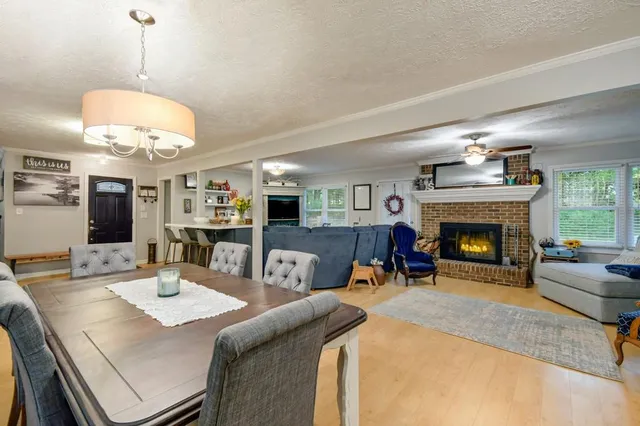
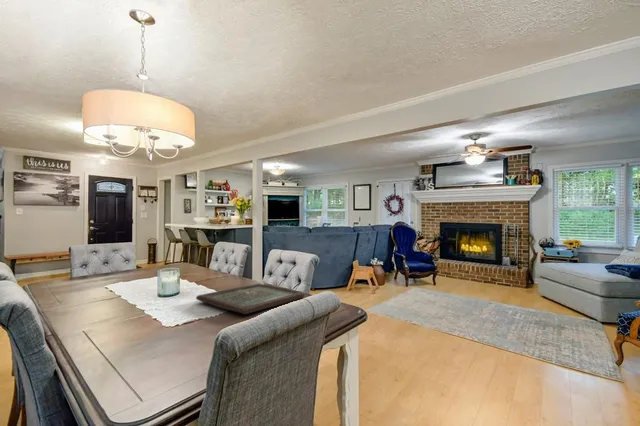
+ board game [195,283,306,315]
